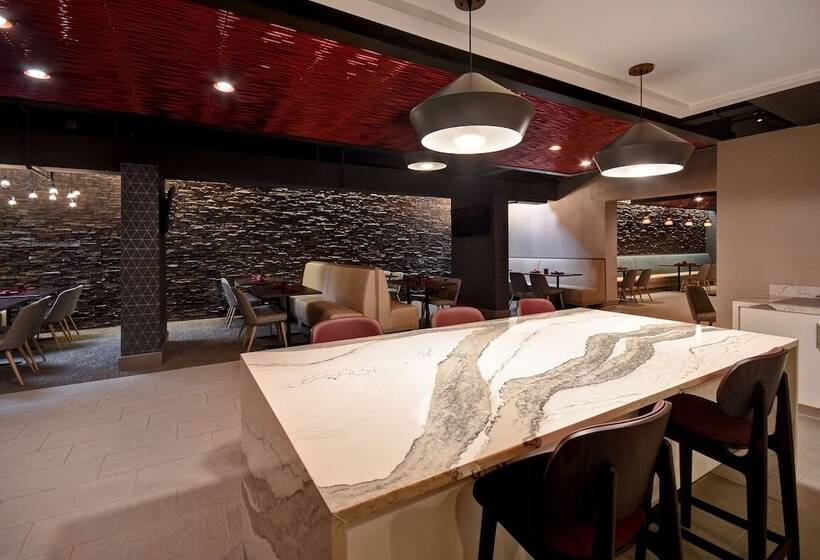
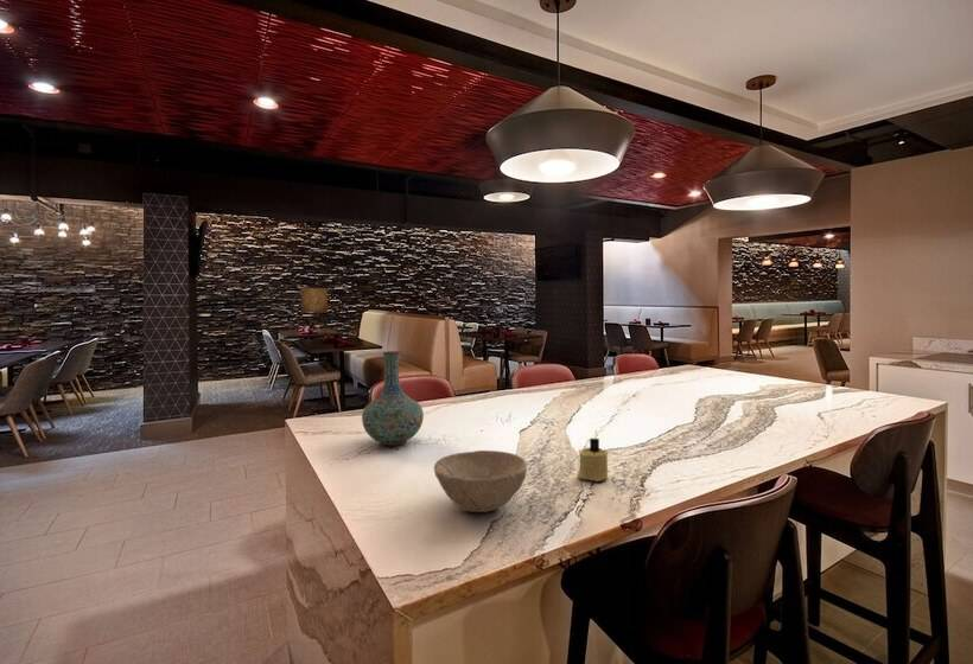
+ vase [361,350,425,447]
+ bowl [433,449,528,513]
+ wall art [300,287,329,314]
+ candle [577,438,610,483]
